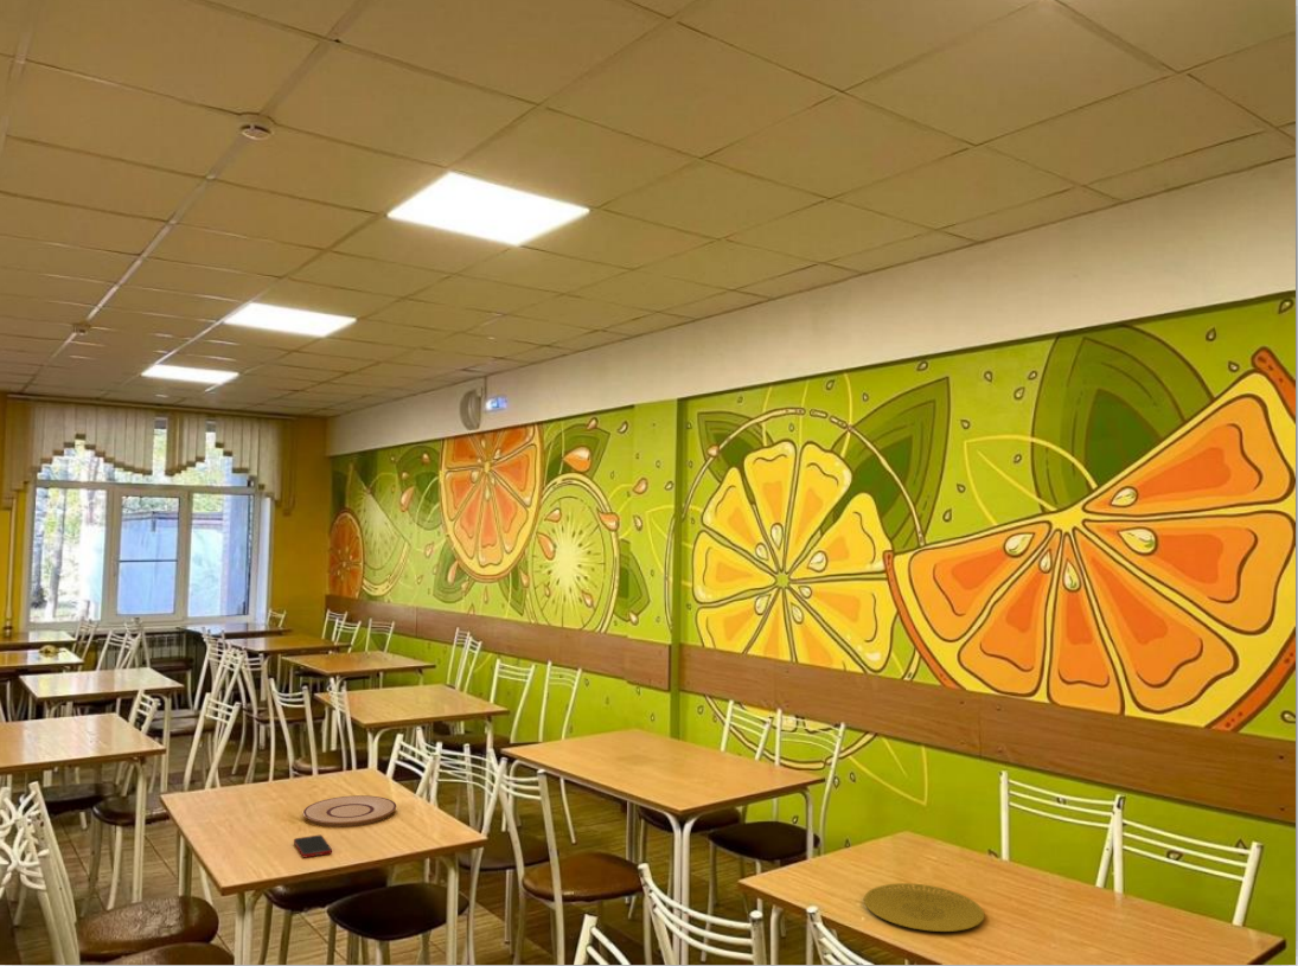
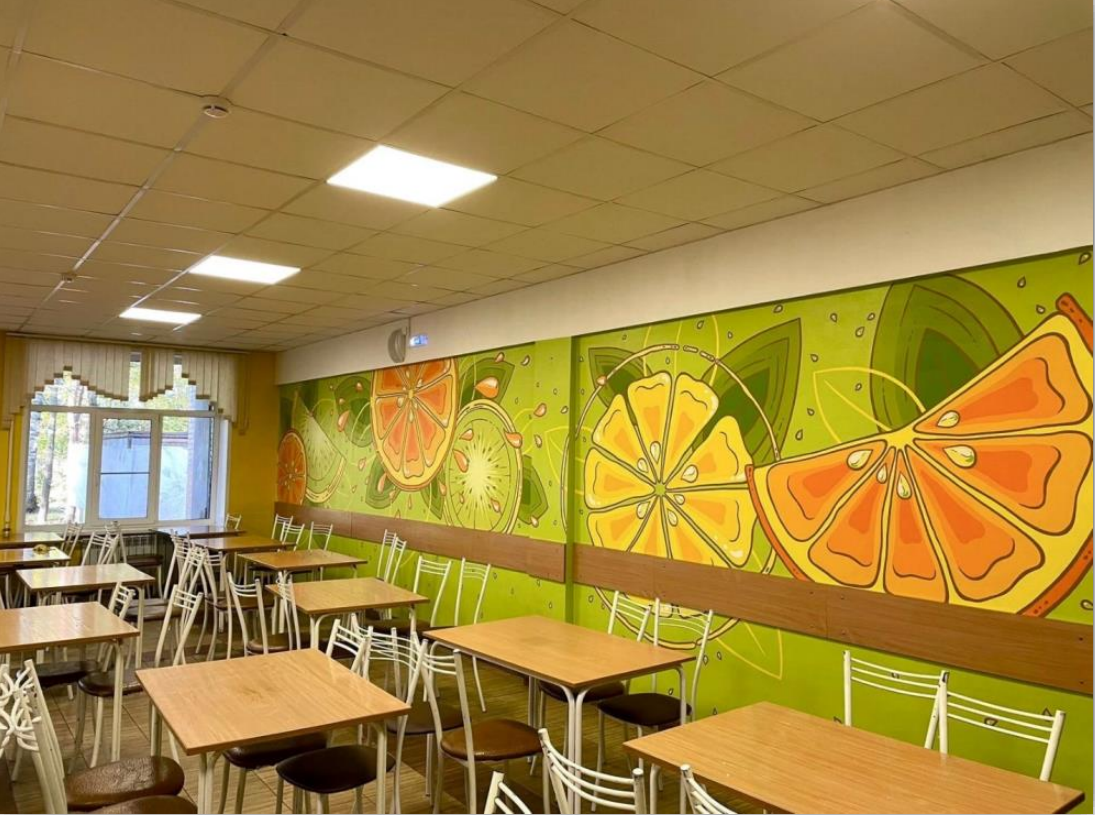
- cell phone [293,834,333,859]
- plate [863,882,985,933]
- plate [302,794,397,827]
